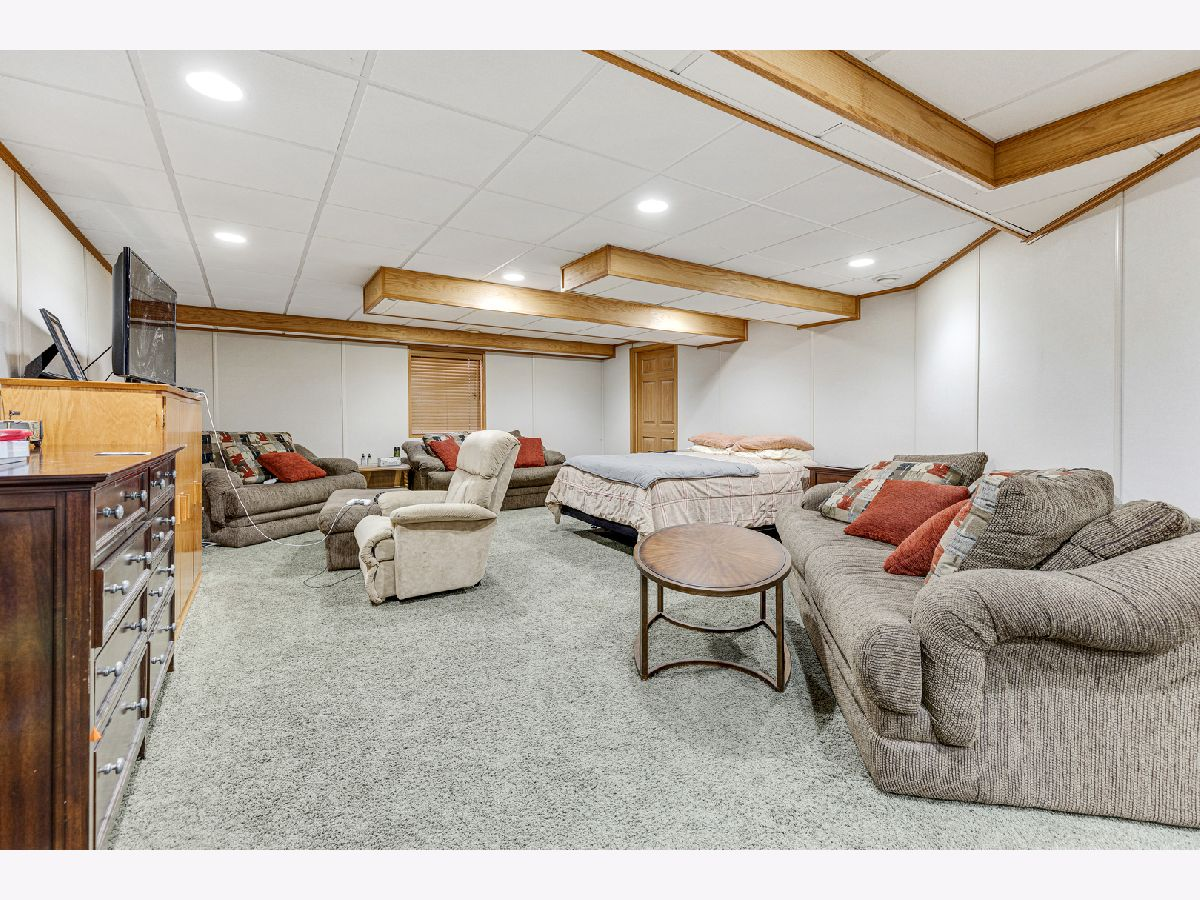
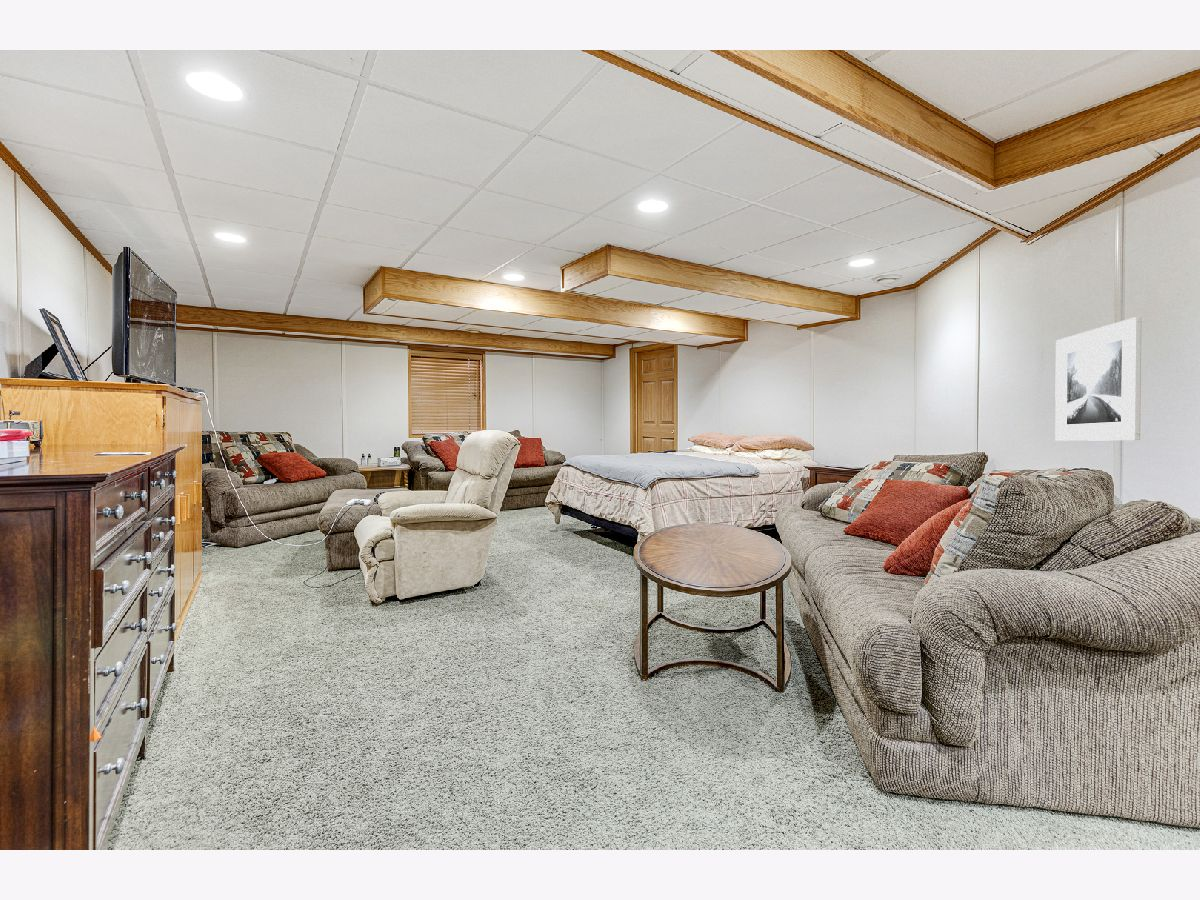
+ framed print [1054,316,1142,442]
